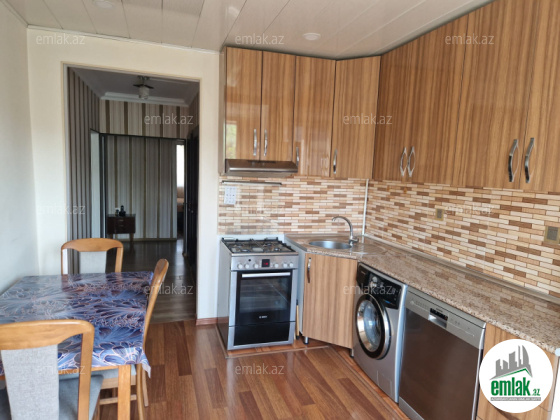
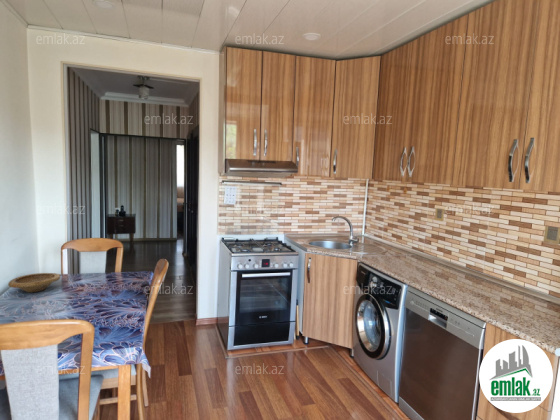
+ bowl [7,272,62,293]
